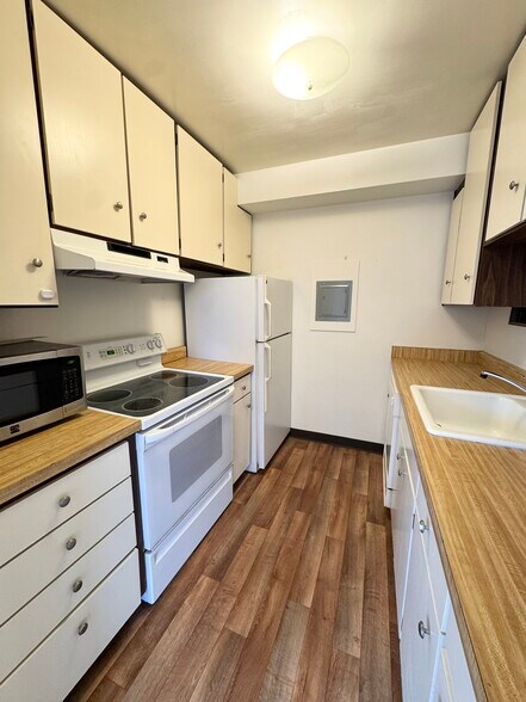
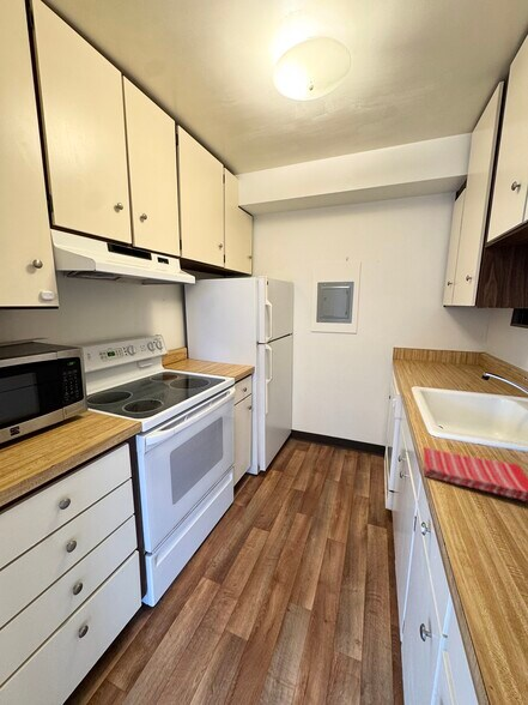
+ dish towel [421,446,528,502]
